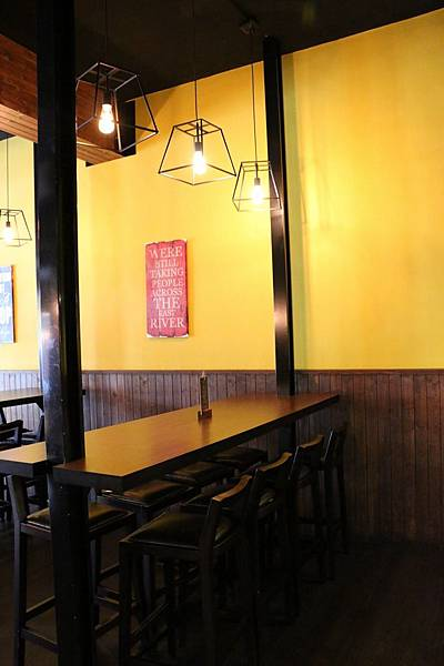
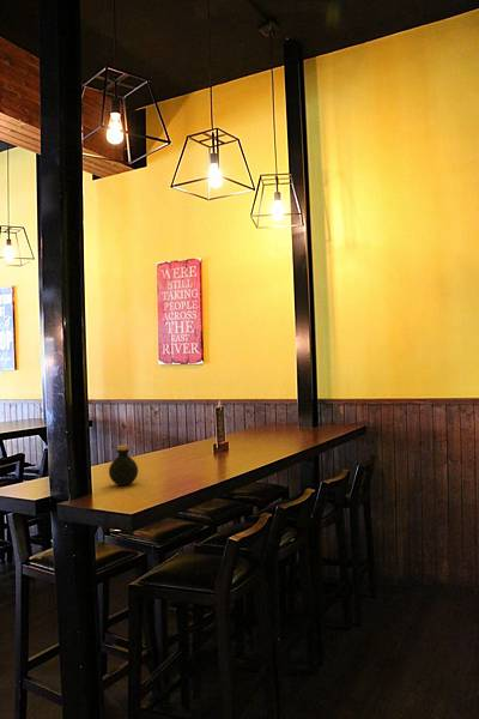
+ bottle [108,445,139,487]
